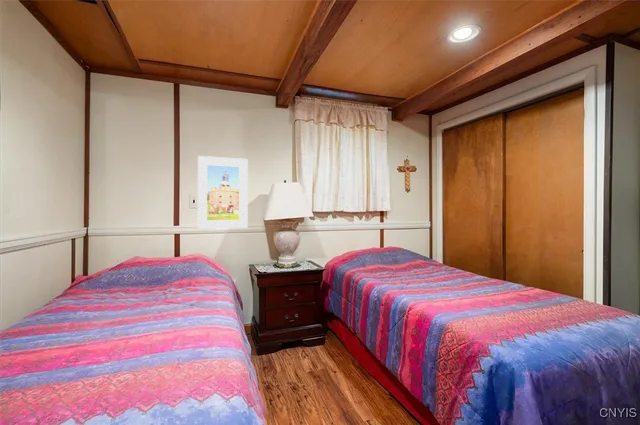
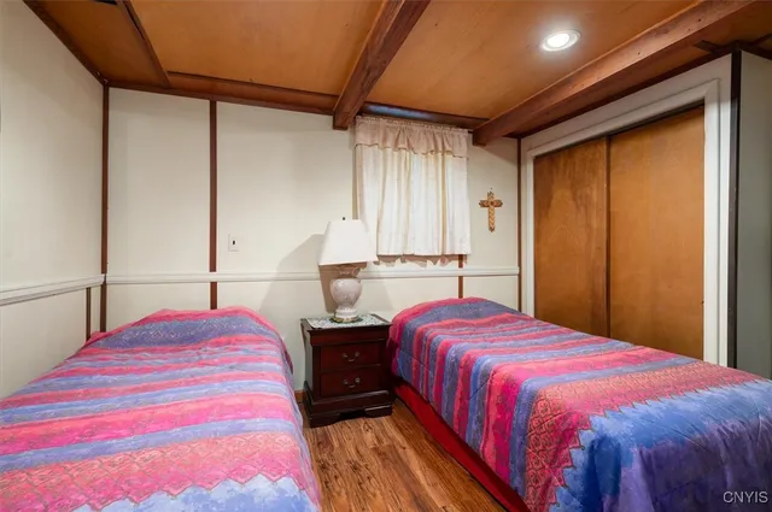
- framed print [197,155,249,230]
